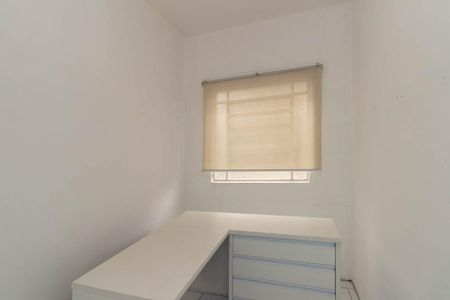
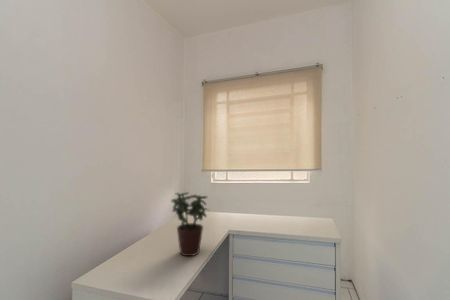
+ potted plant [170,191,211,257]
